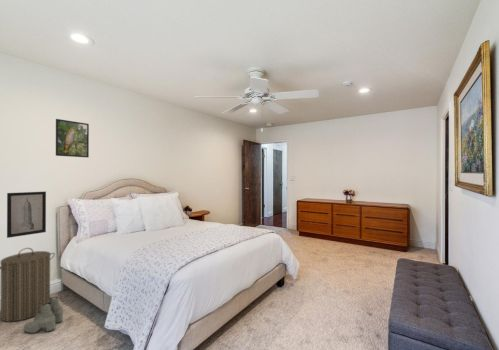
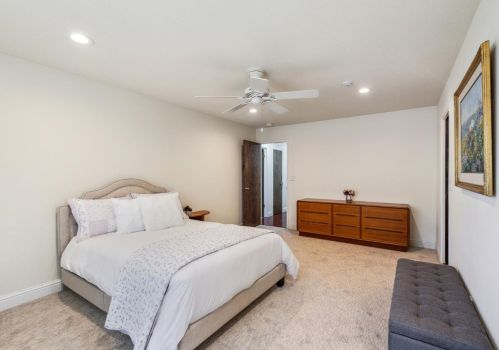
- laundry hamper [0,247,56,323]
- wall art [6,191,47,239]
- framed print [55,118,90,158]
- boots [23,296,64,334]
